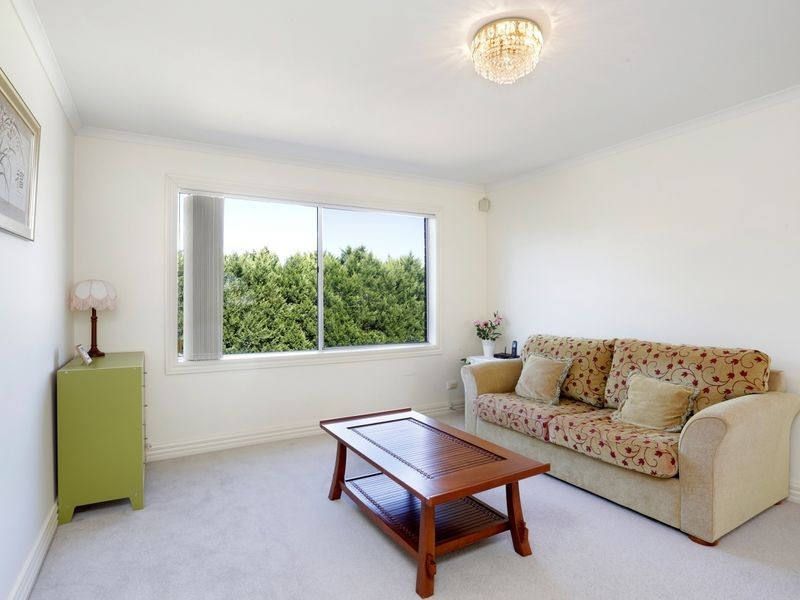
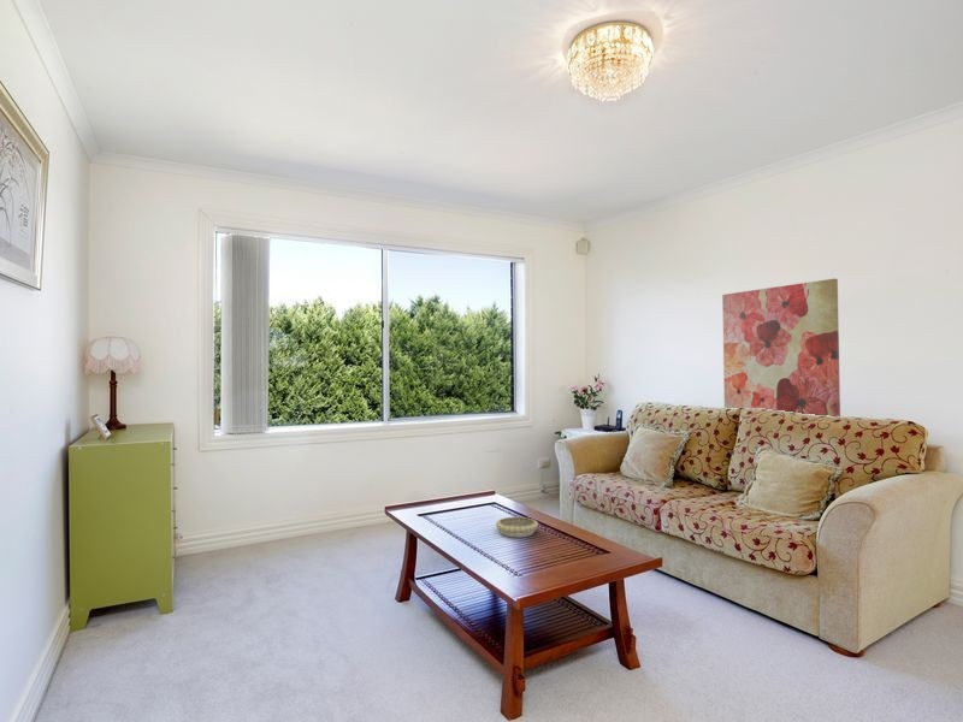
+ wall art [721,278,841,418]
+ decorative bowl [495,516,539,538]
